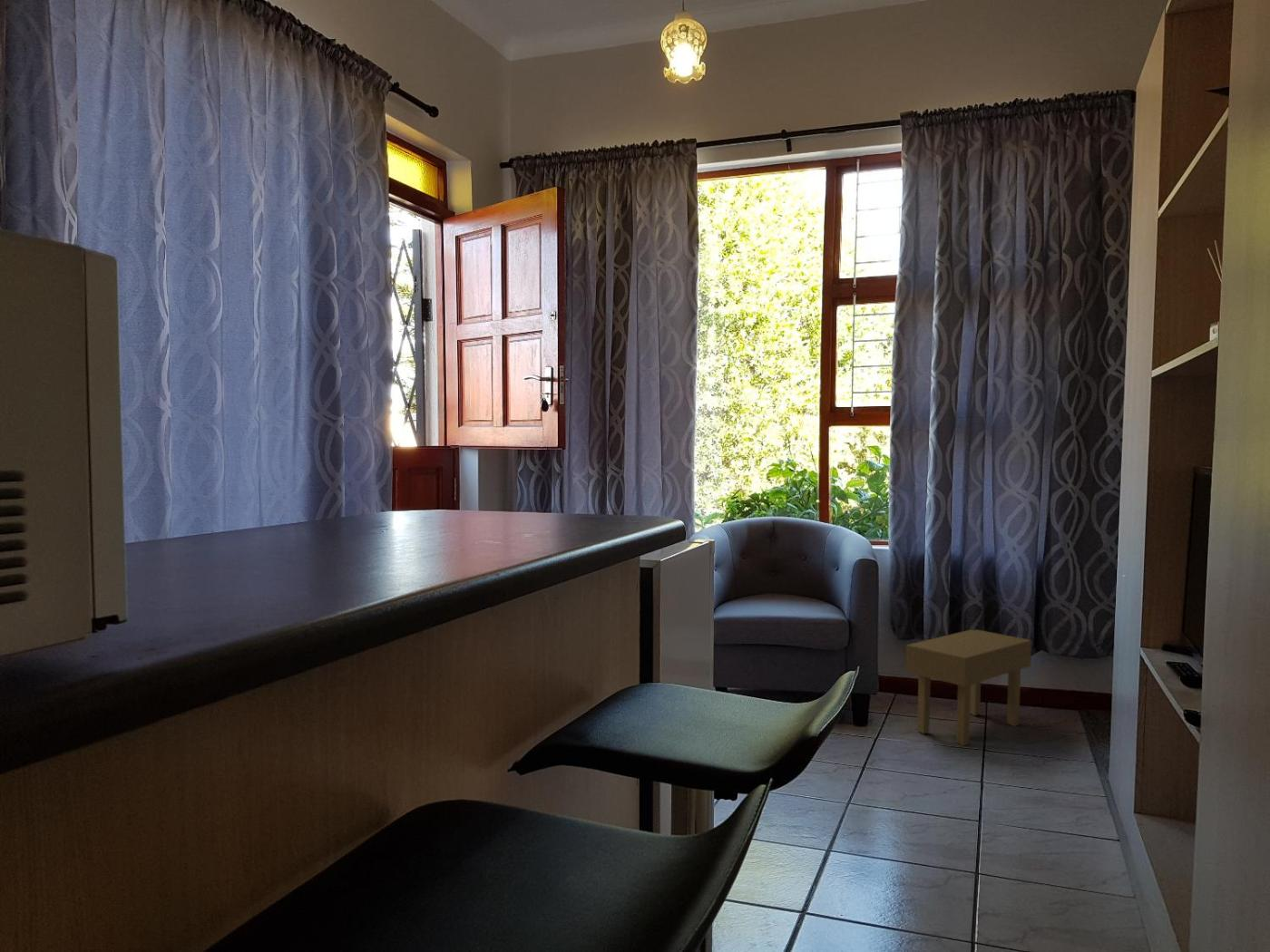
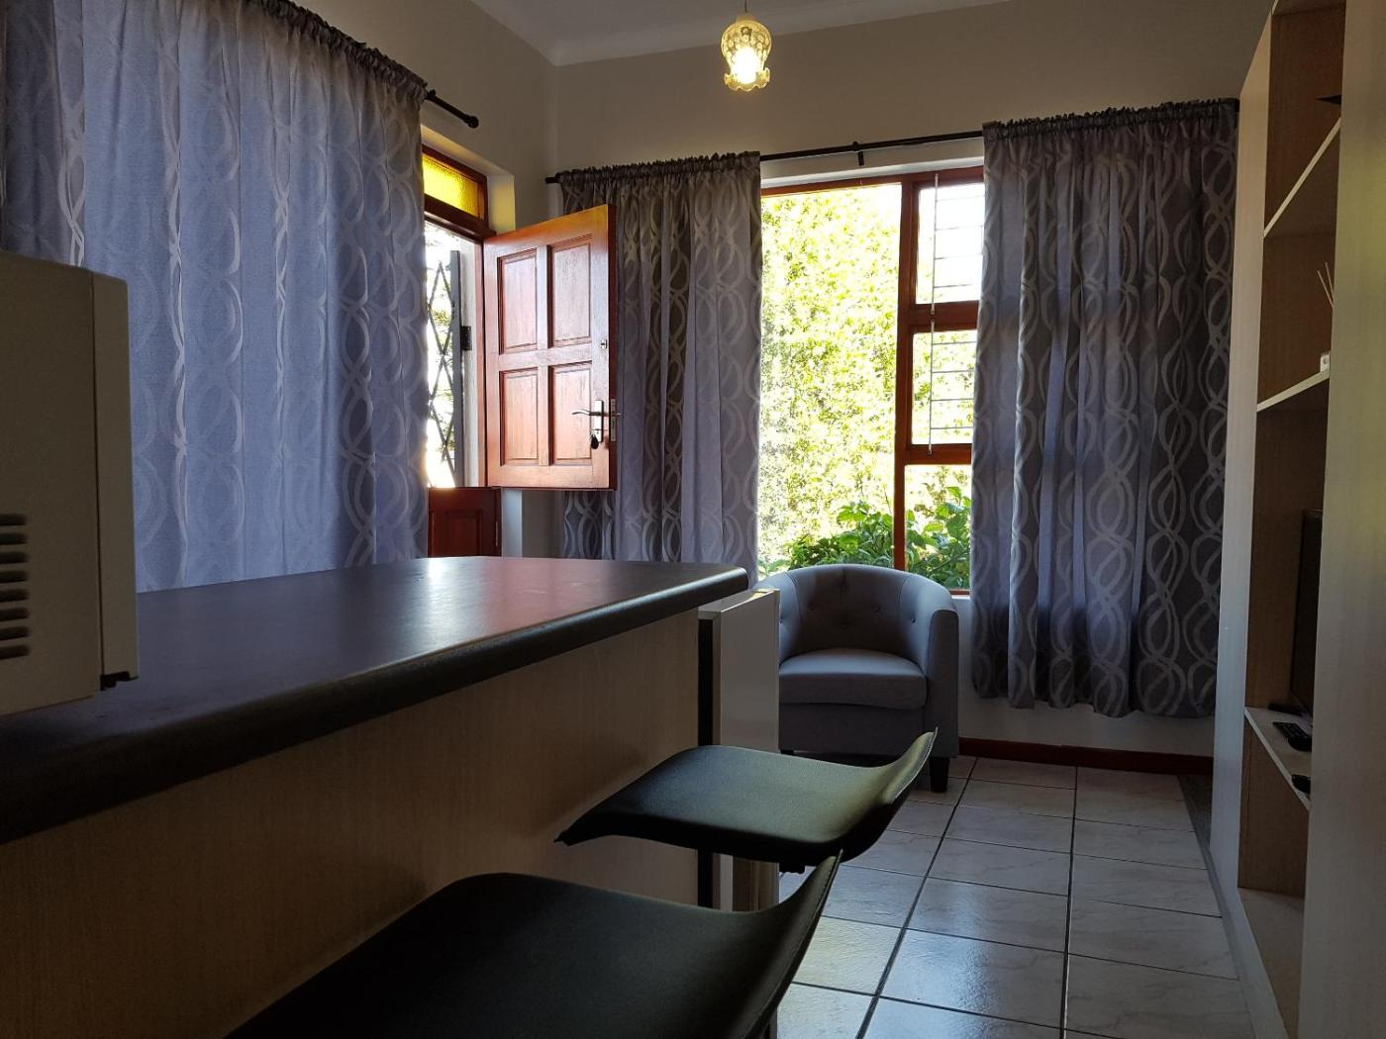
- side table [904,629,1032,747]
